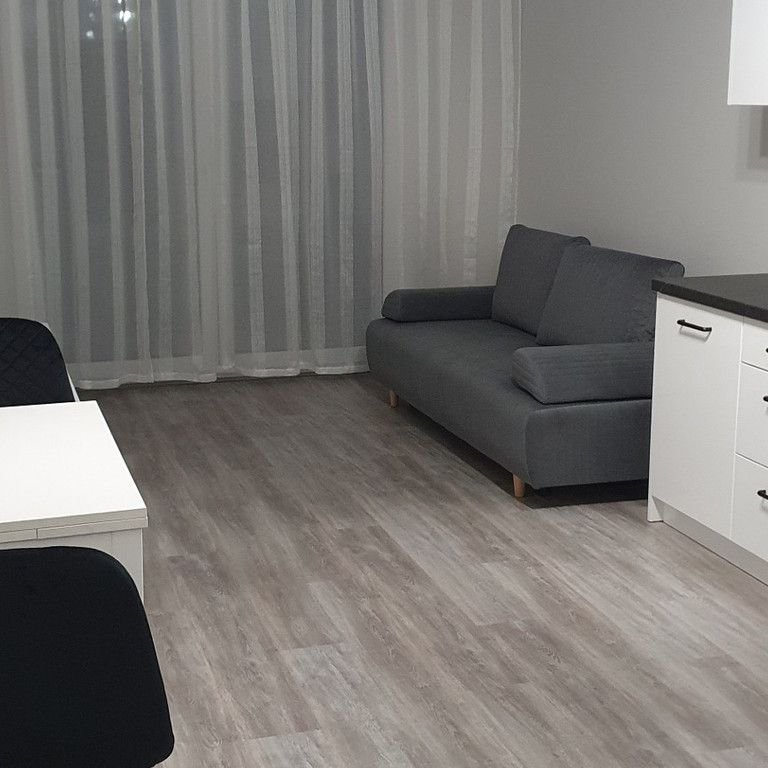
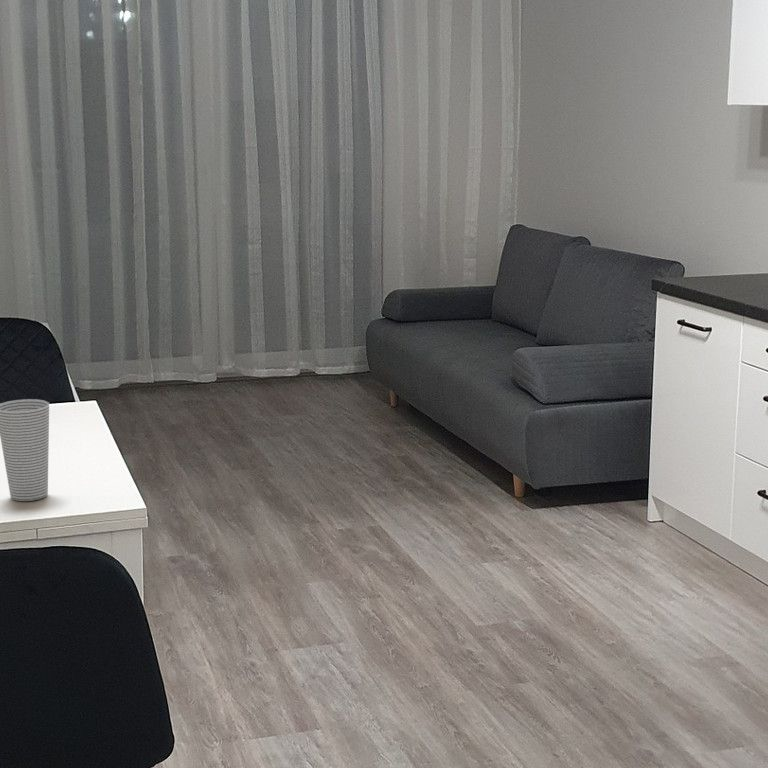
+ cup [0,398,50,502]
